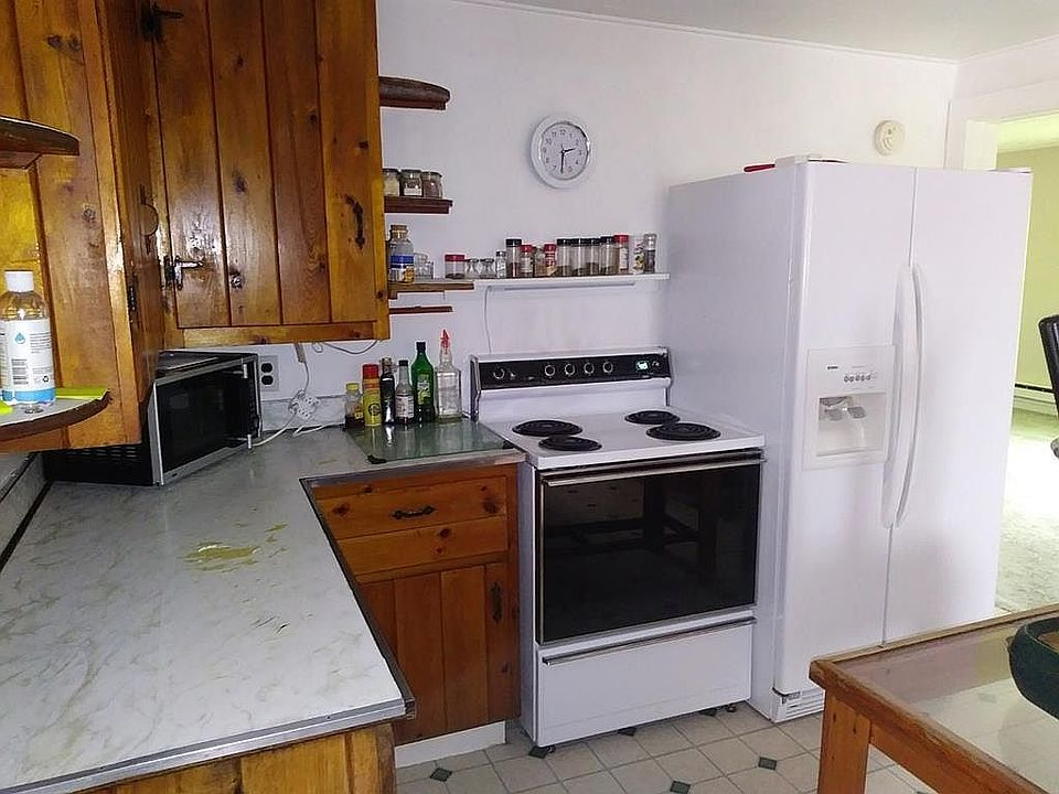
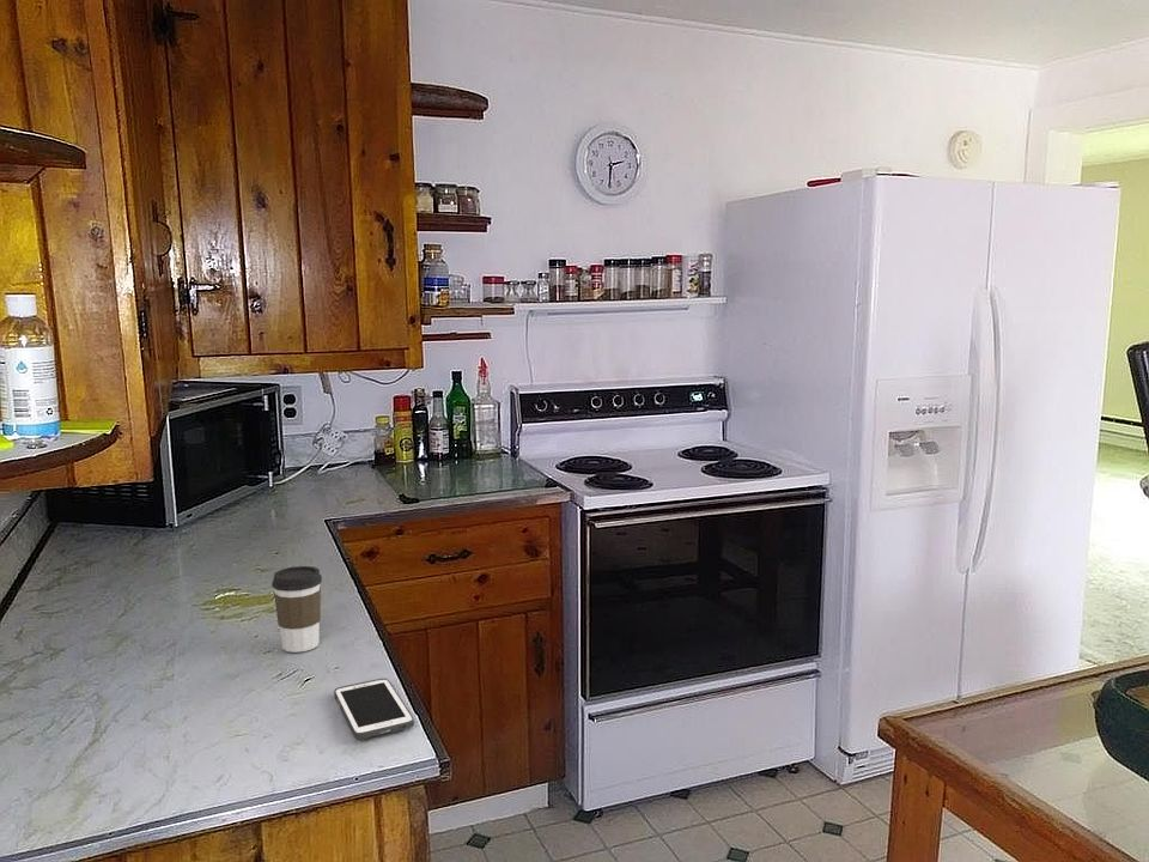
+ cell phone [333,678,415,740]
+ coffee cup [270,565,323,654]
